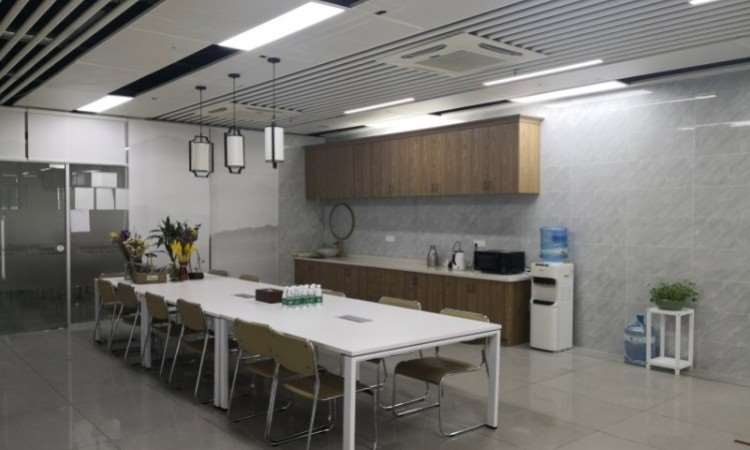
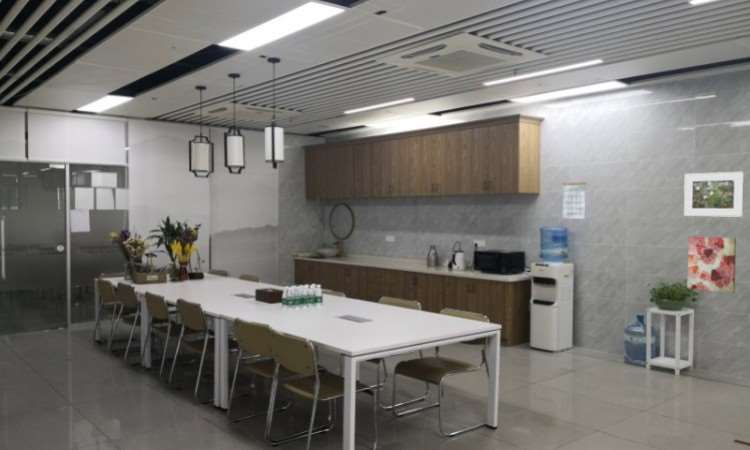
+ wall art [686,235,737,294]
+ calendar [562,177,587,220]
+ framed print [683,171,745,218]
